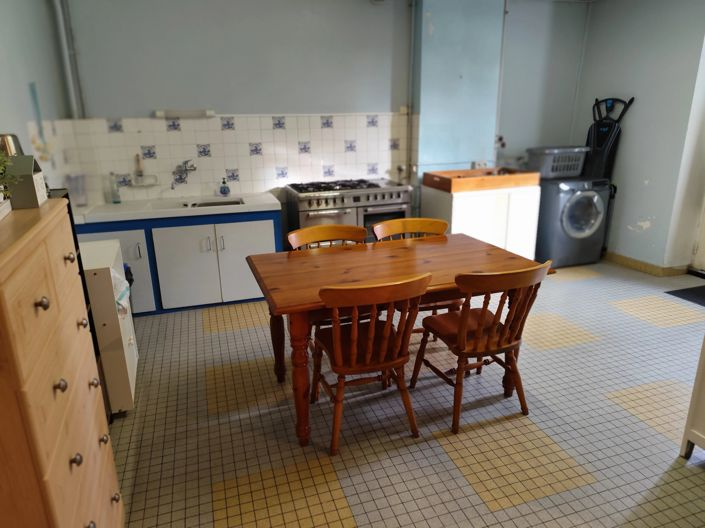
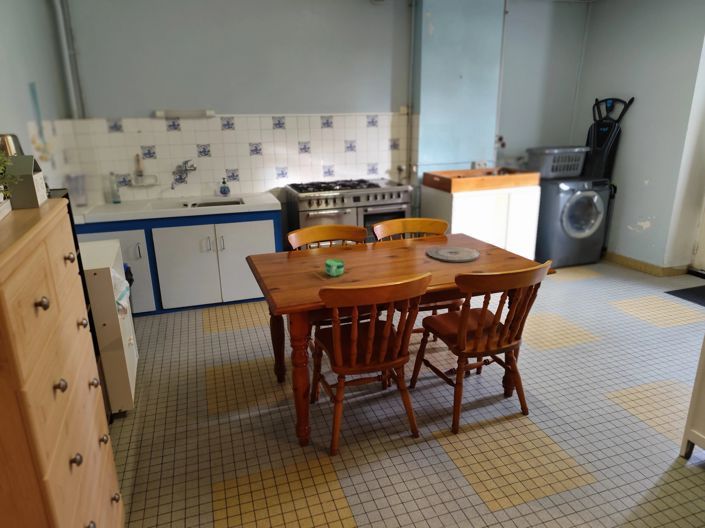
+ plate [426,245,481,263]
+ cup [324,258,346,278]
